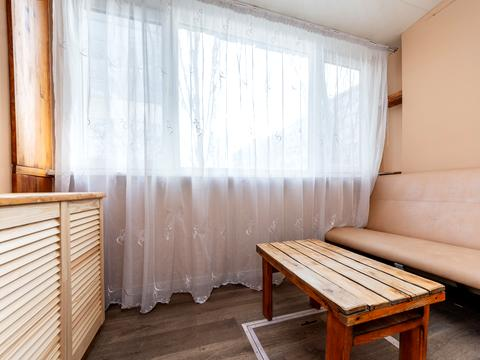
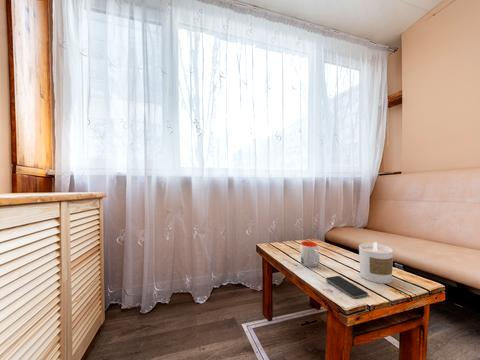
+ mug [300,241,321,268]
+ candle [358,241,394,284]
+ smartphone [325,275,369,300]
